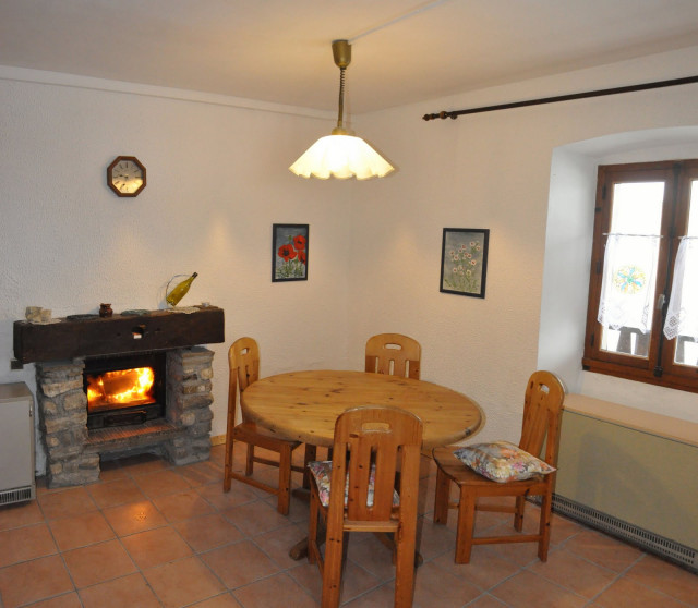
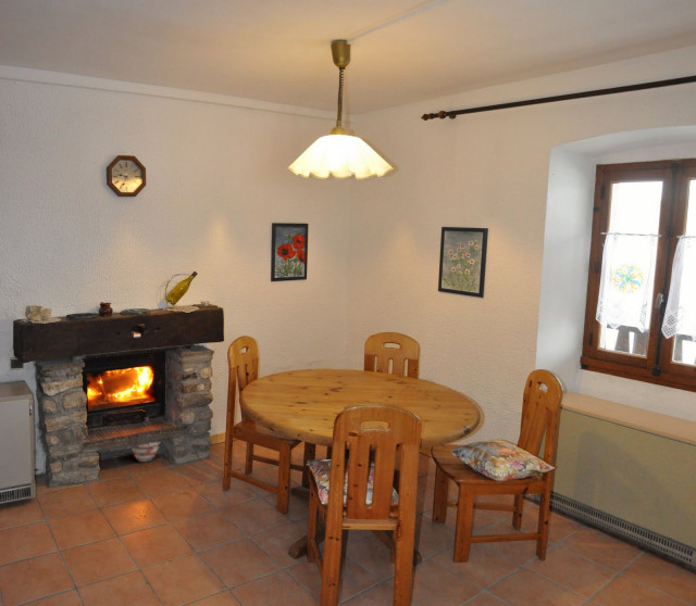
+ woven basket [130,416,161,463]
